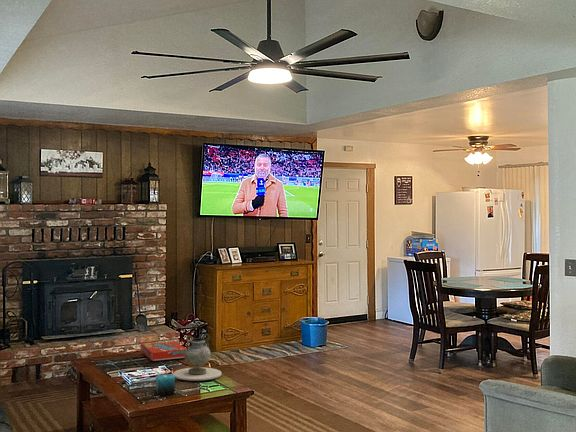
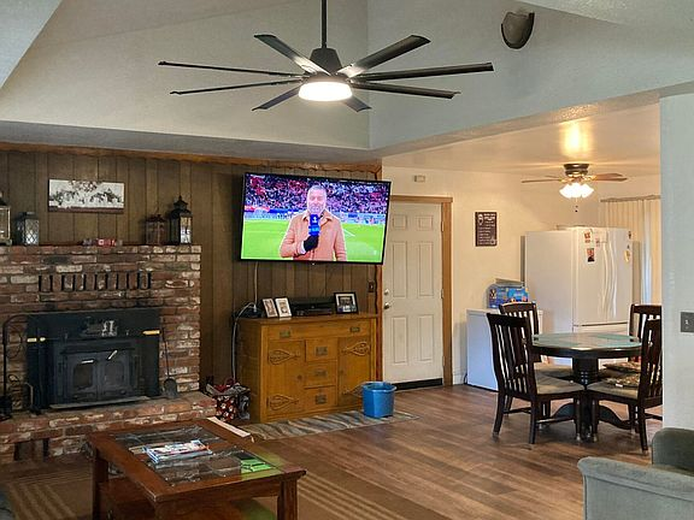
- candle [155,373,176,396]
- snack box [139,340,187,362]
- decorative vase [172,333,222,382]
